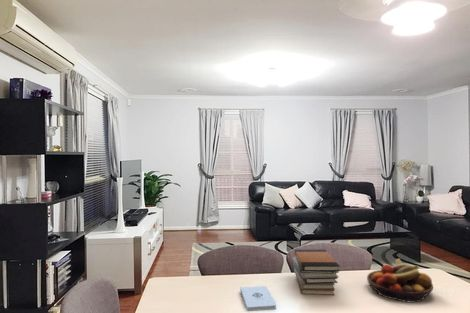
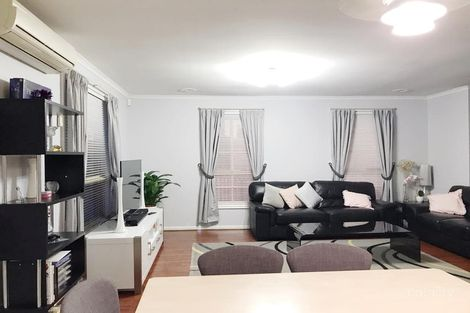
- book stack [292,249,340,296]
- fruit bowl [366,258,434,304]
- notepad [239,285,277,312]
